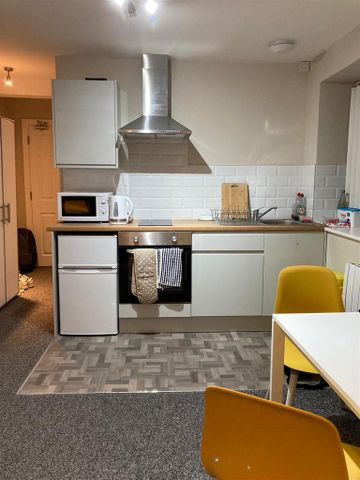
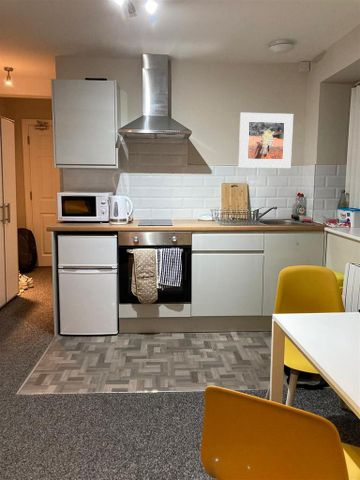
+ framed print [238,112,294,169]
